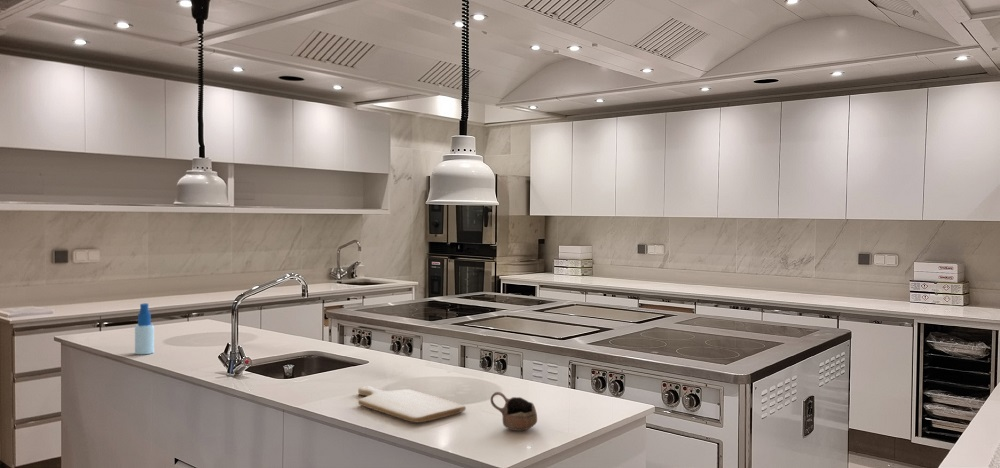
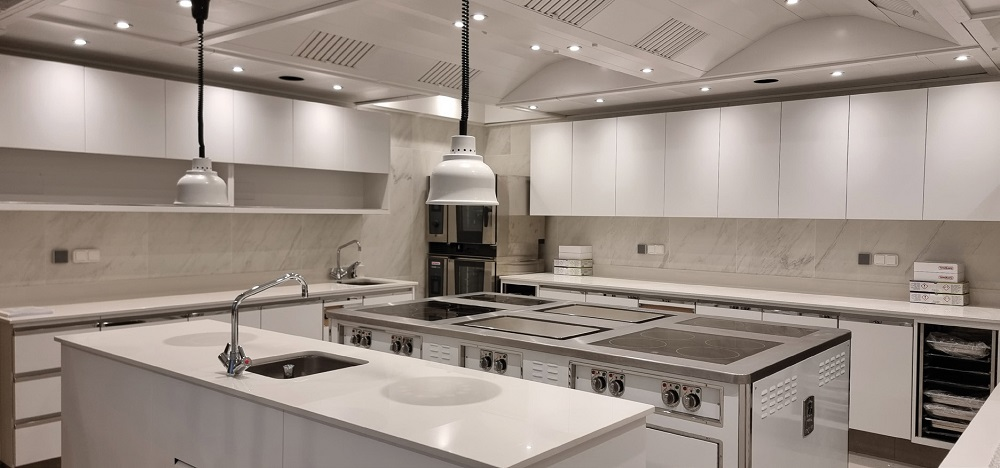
- chopping board [357,385,467,423]
- spray bottle [134,302,155,355]
- cup [490,391,538,432]
